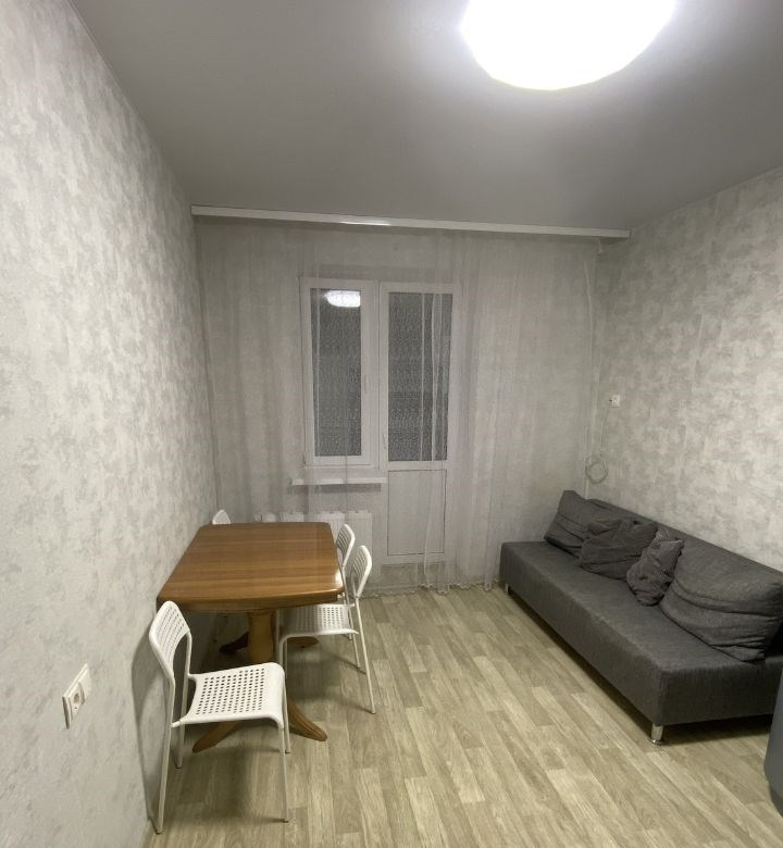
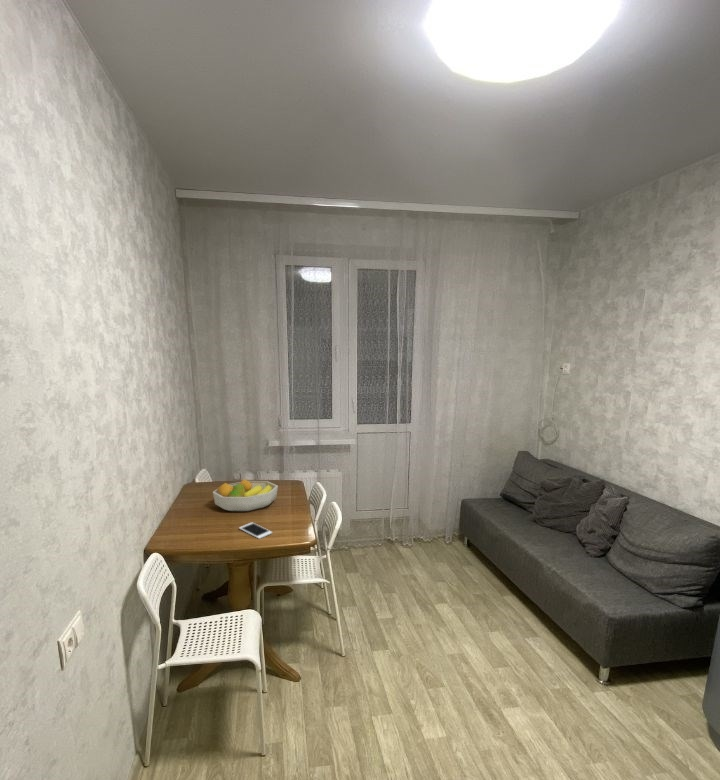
+ cell phone [238,522,273,540]
+ fruit bowl [212,478,279,512]
